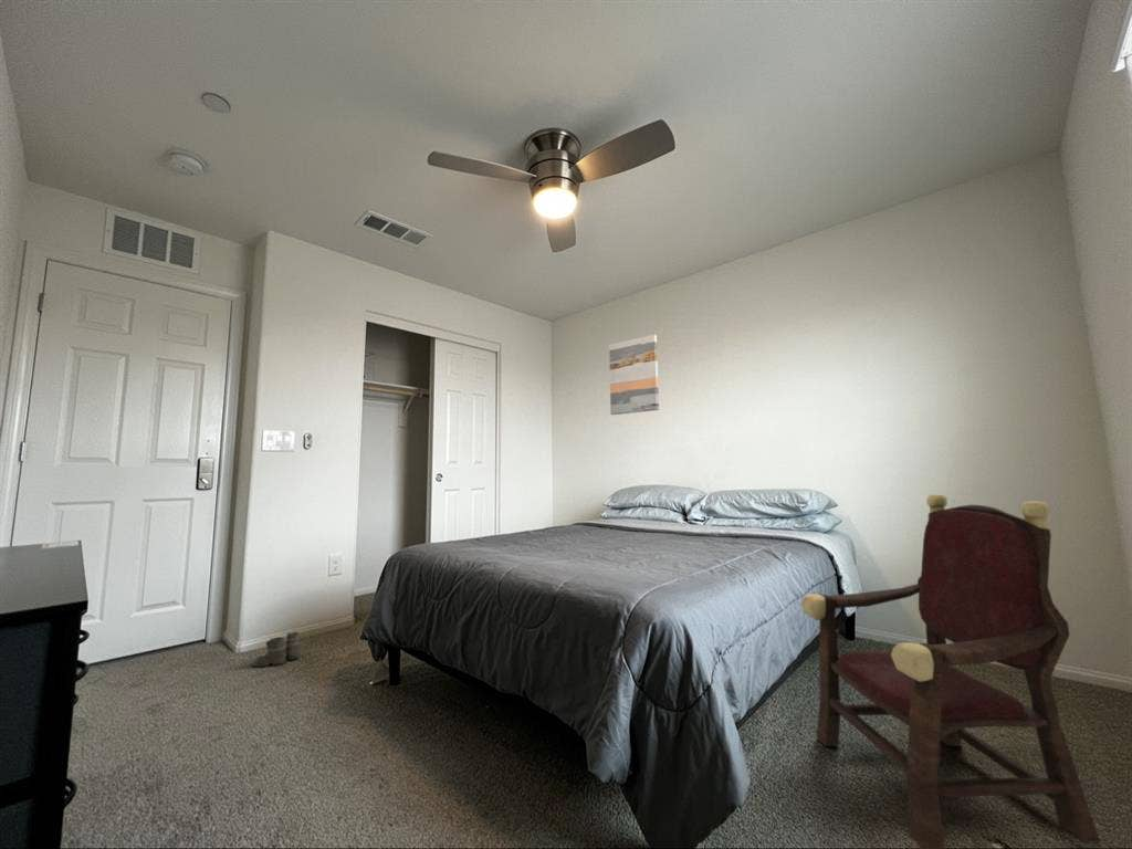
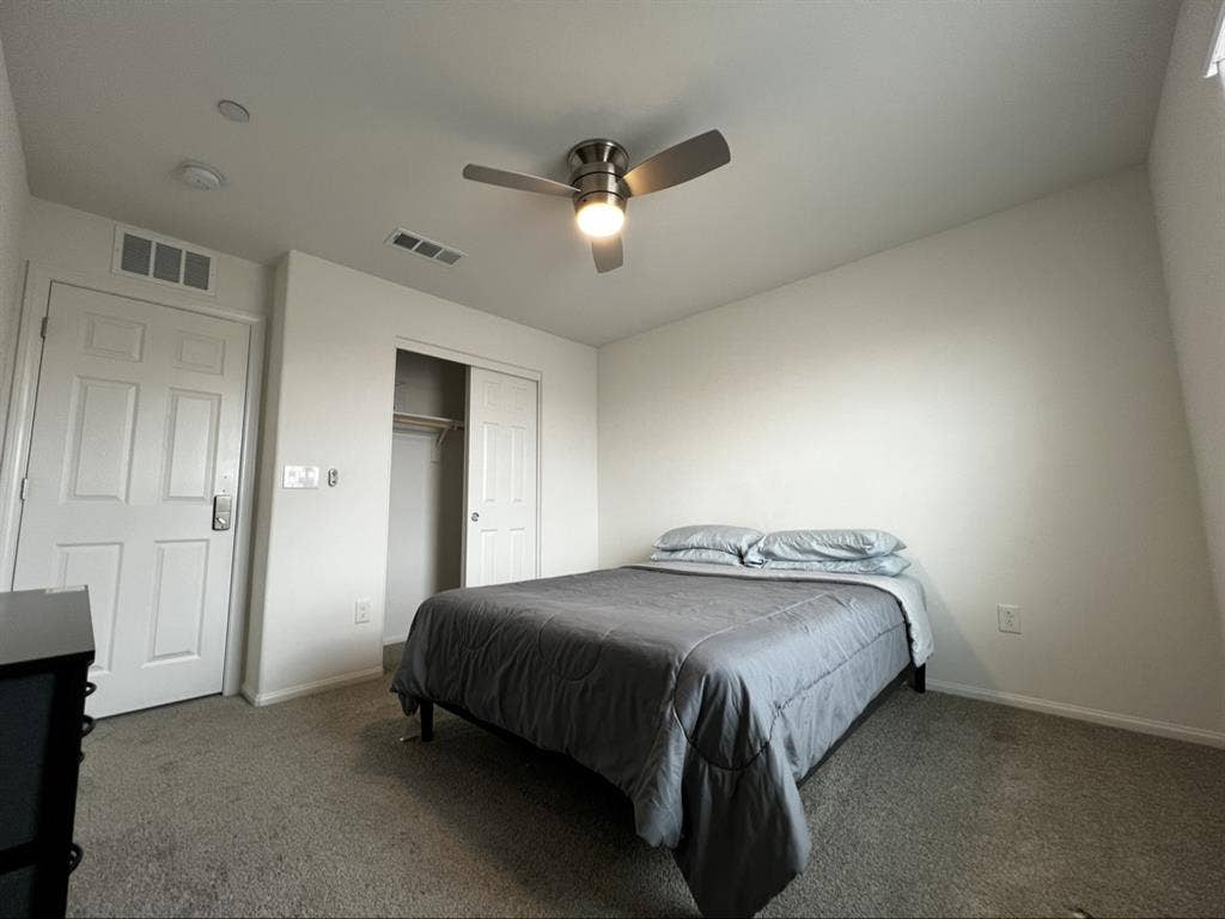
- armchair [800,493,1101,849]
- wall art [608,333,660,416]
- boots [251,630,308,668]
